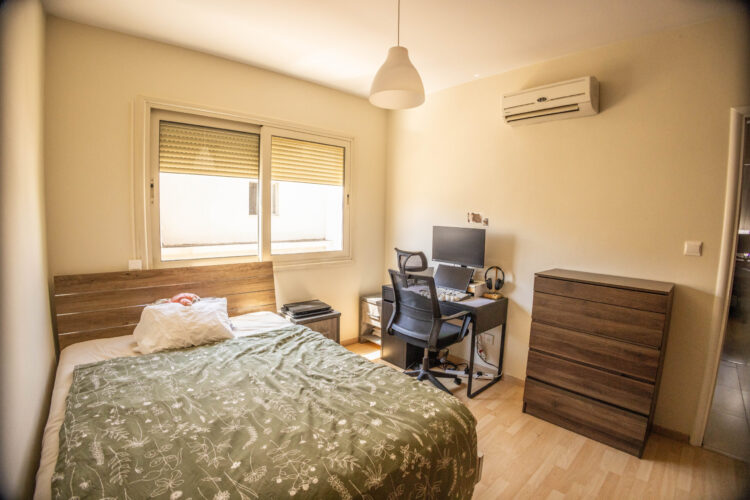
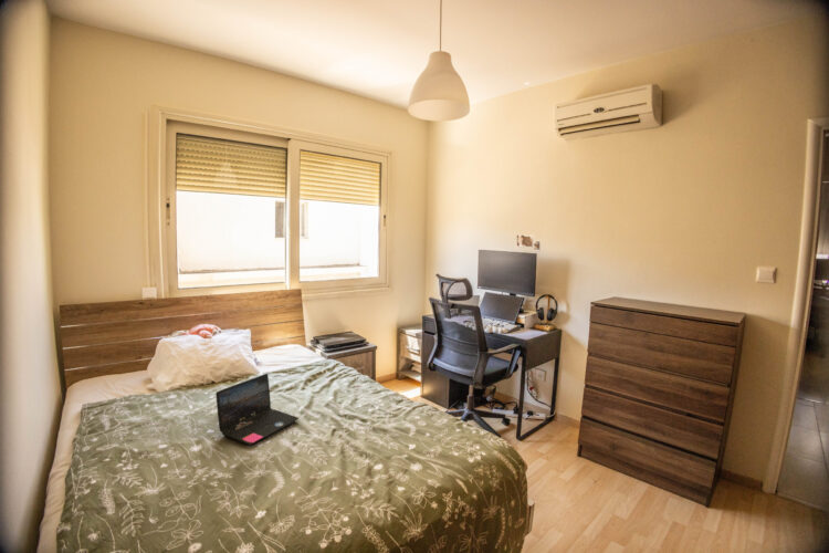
+ laptop [214,373,300,446]
